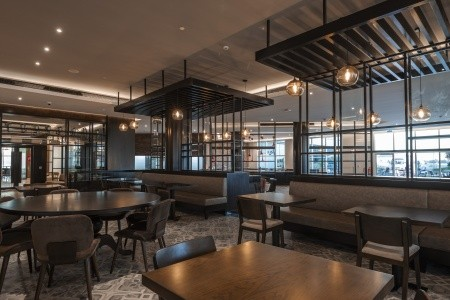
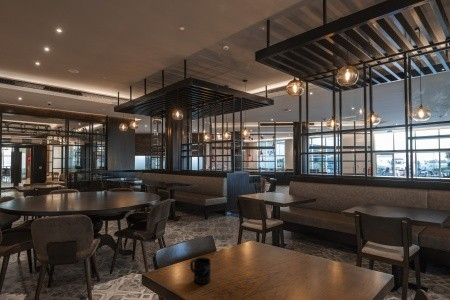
+ mug [189,256,212,285]
